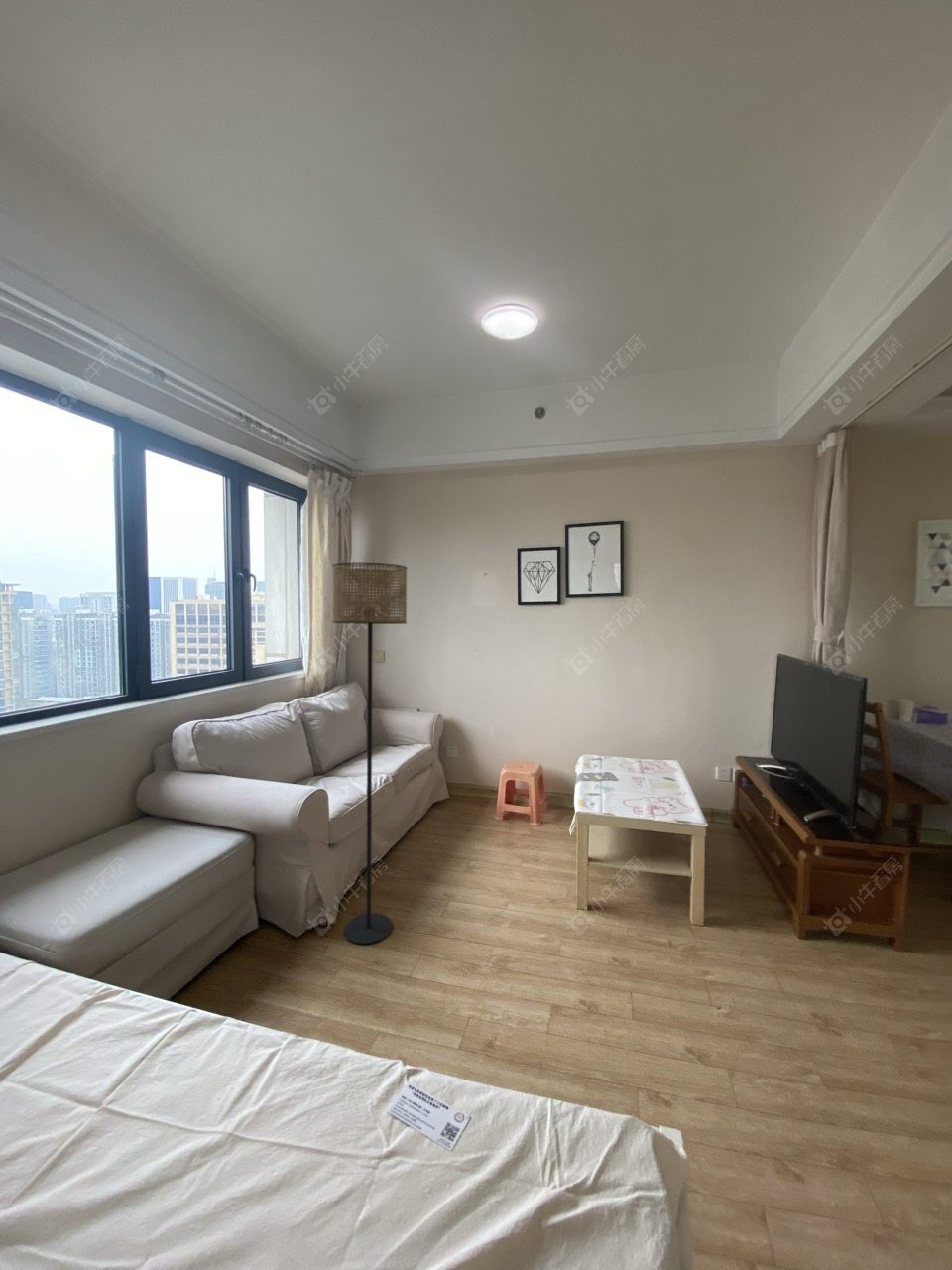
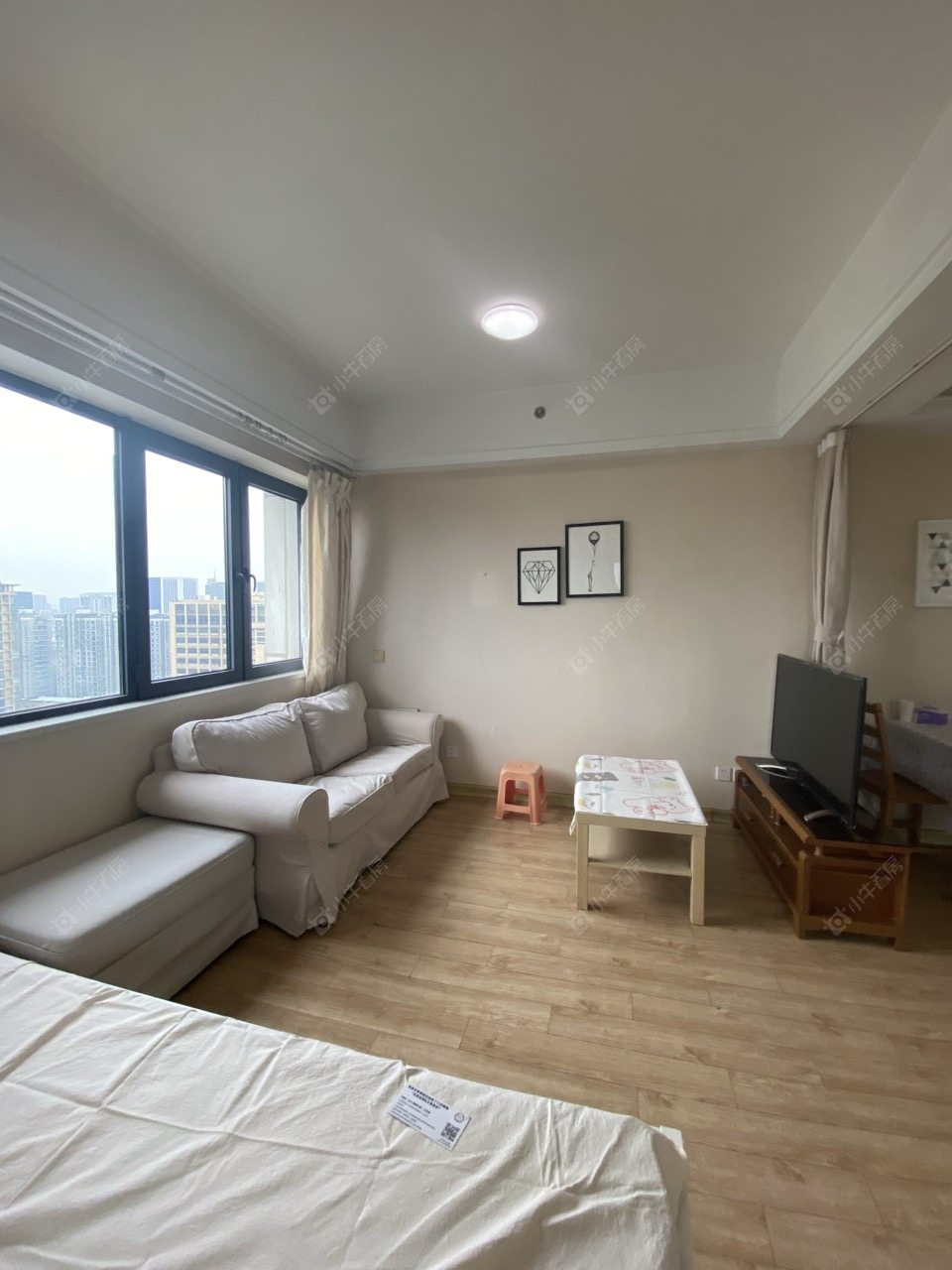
- floor lamp [331,562,408,946]
